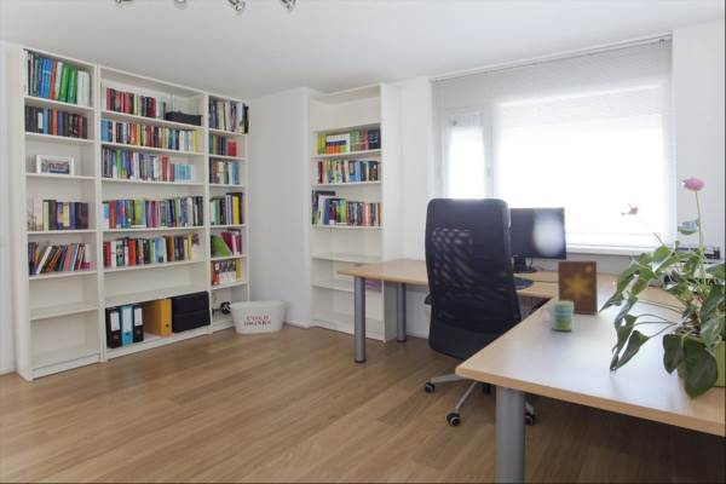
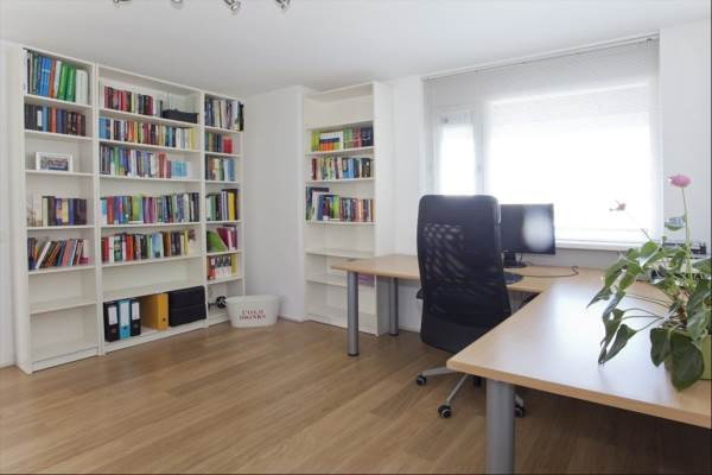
- mug [540,300,575,332]
- book [557,260,599,315]
